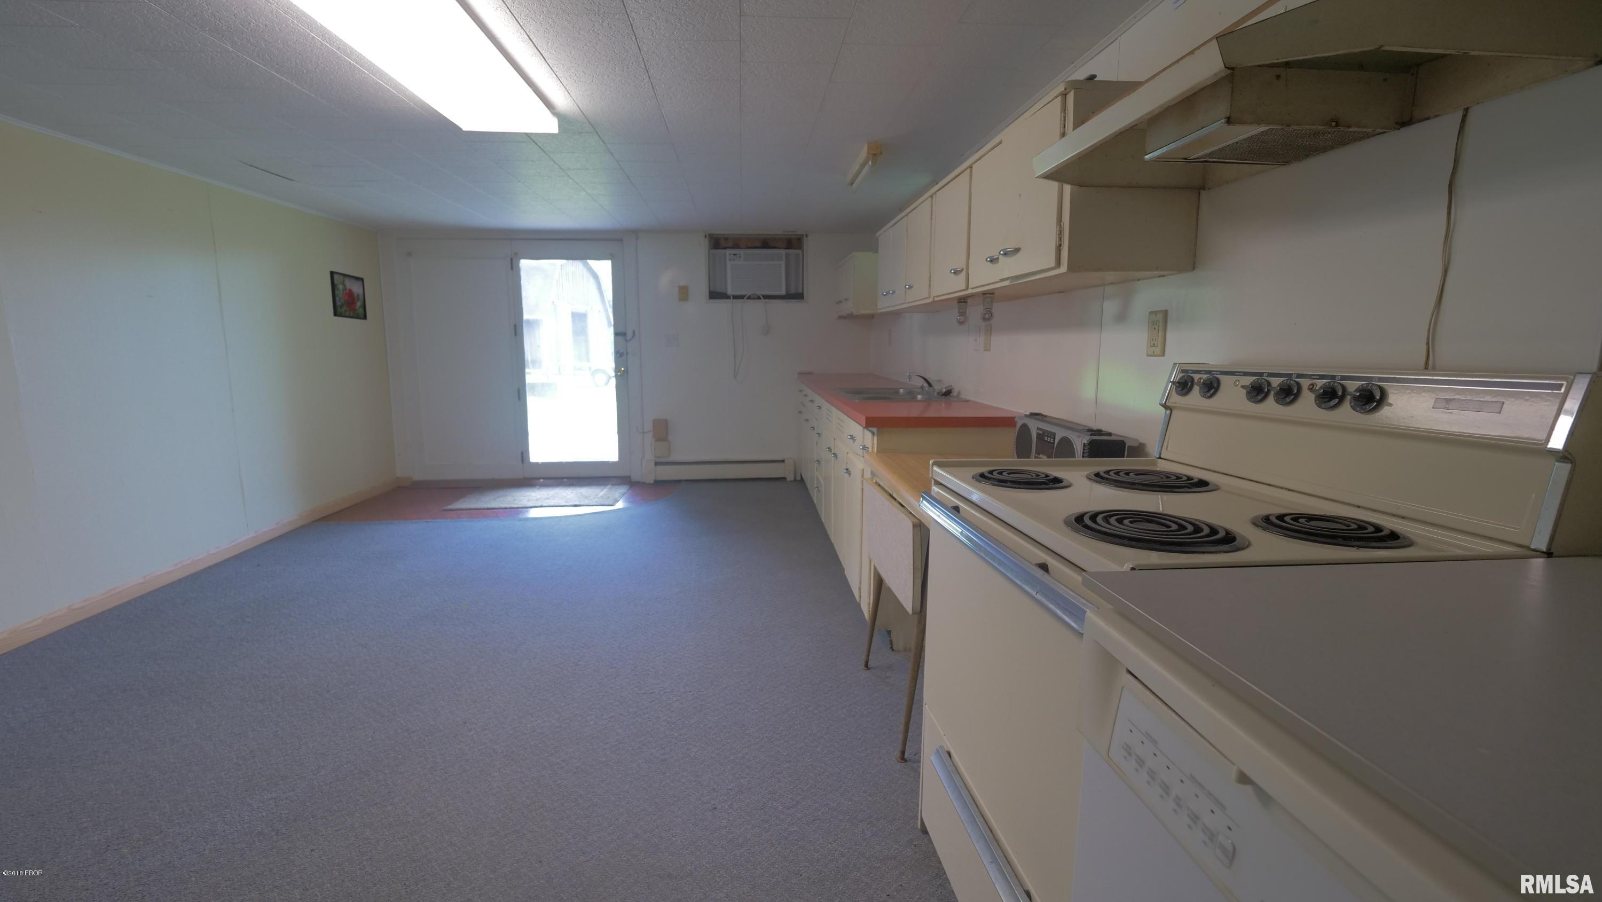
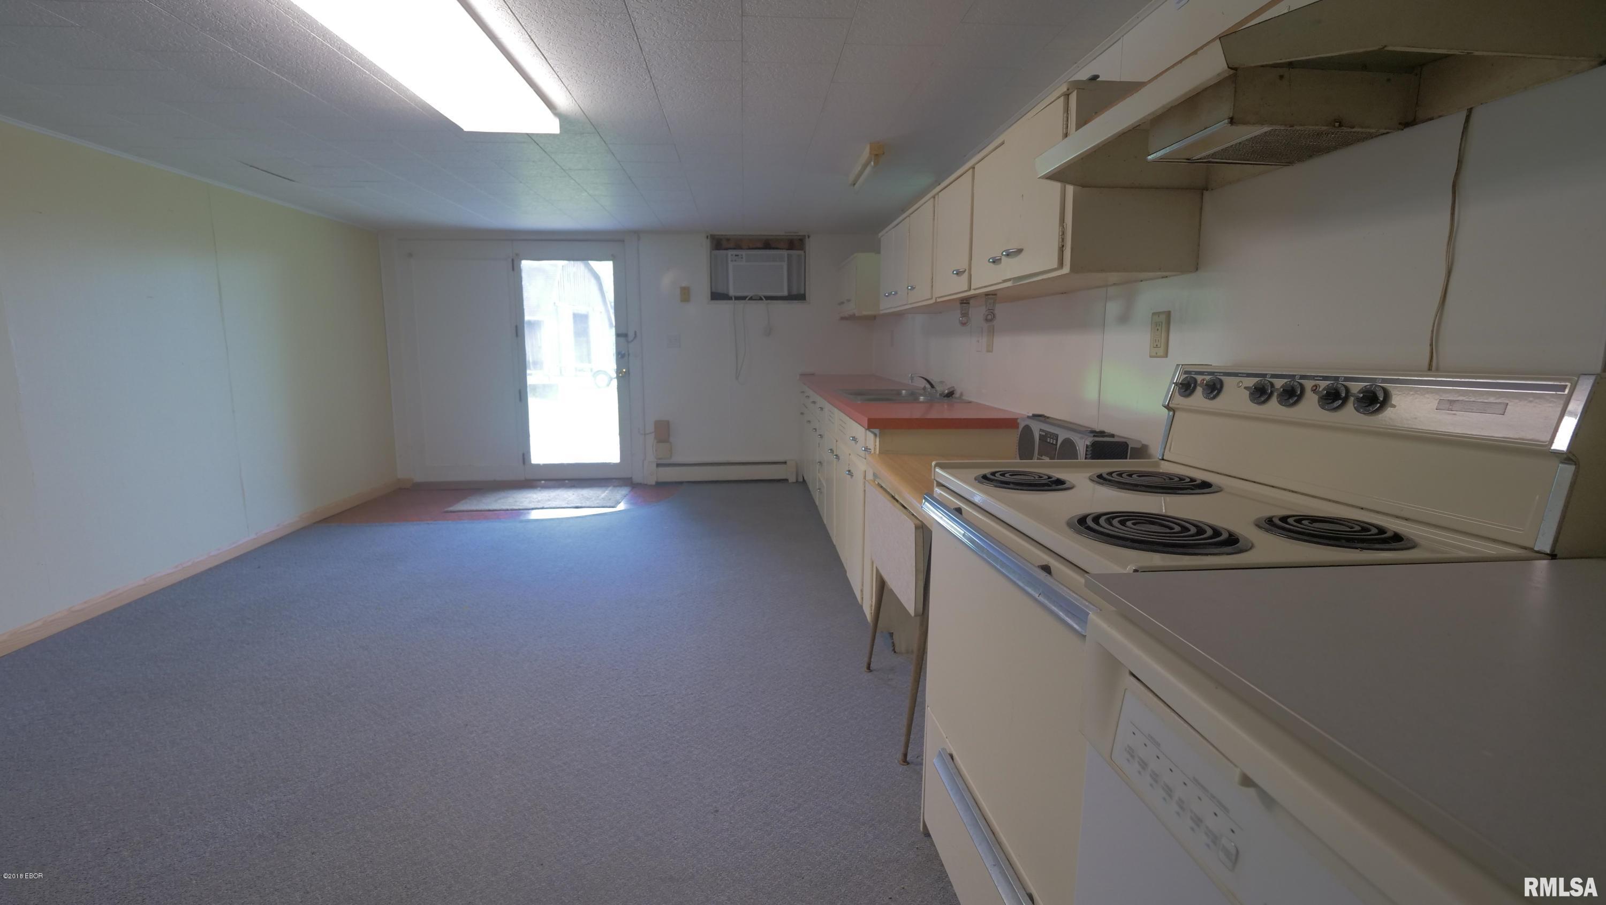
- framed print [329,271,367,321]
